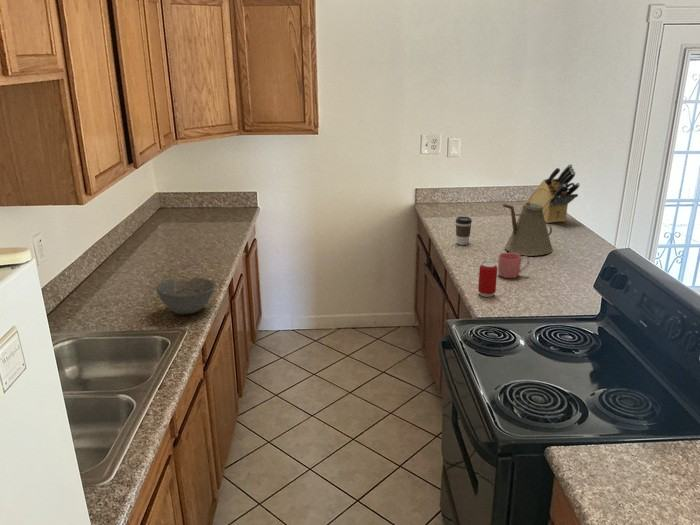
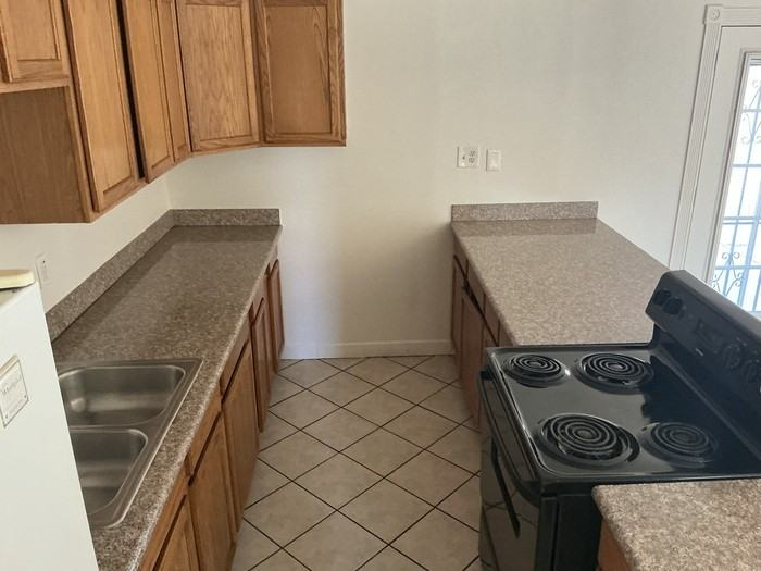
- beverage can [477,261,498,298]
- kettle [502,189,554,257]
- mug [497,251,530,279]
- knife block [521,163,581,224]
- coffee cup [455,216,473,246]
- bowl [156,277,216,315]
